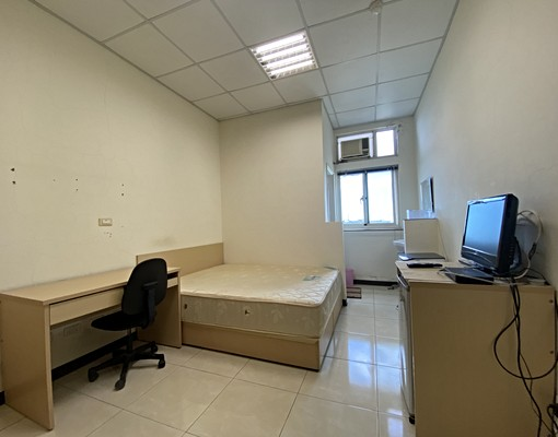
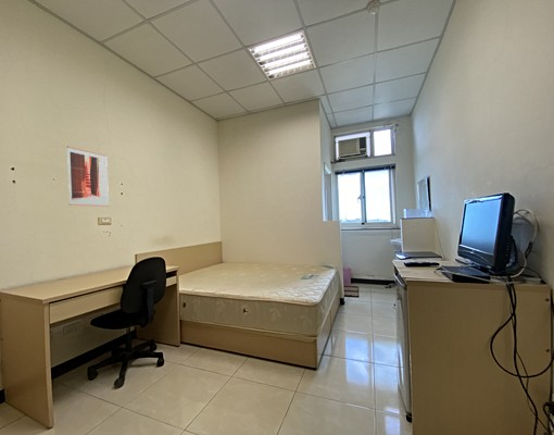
+ wall art [66,145,110,208]
